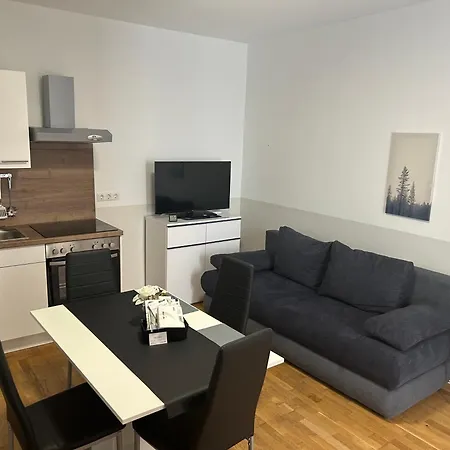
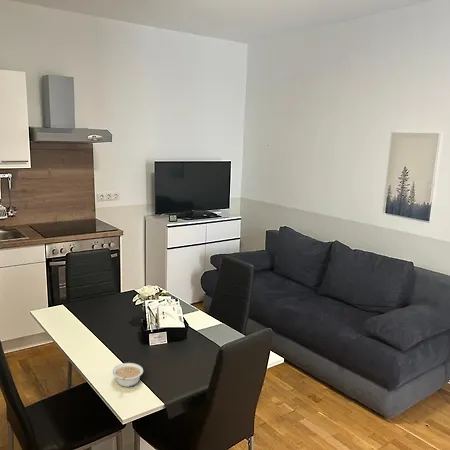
+ legume [112,362,144,388]
